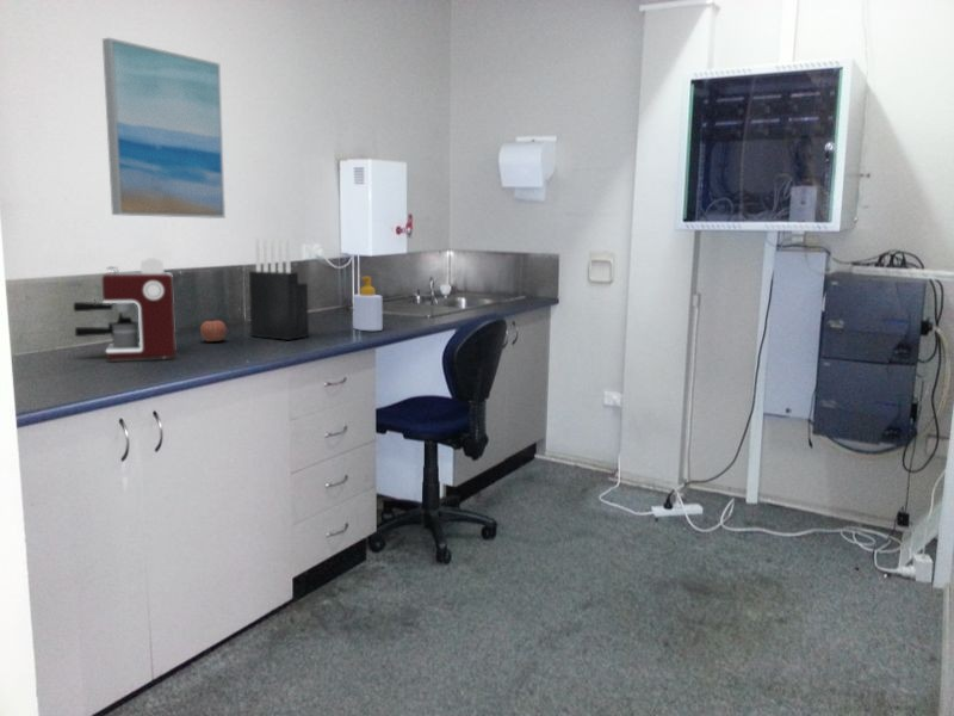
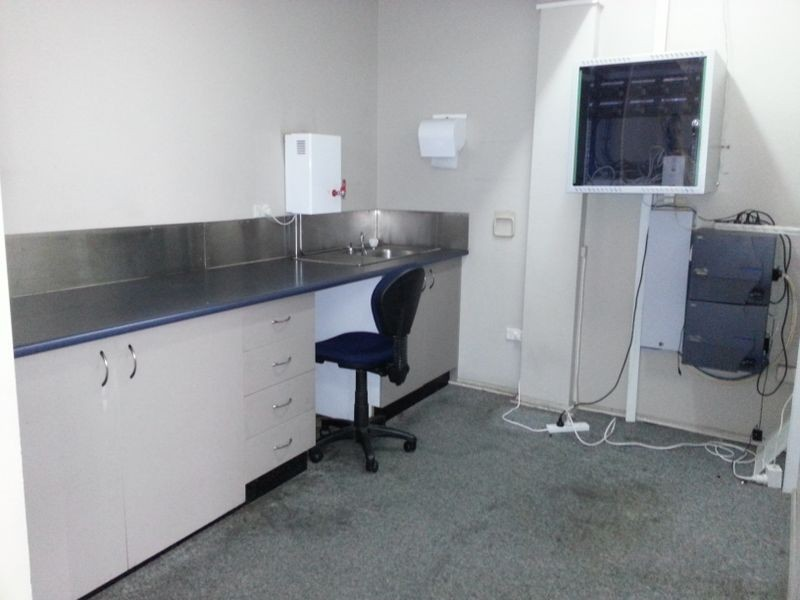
- soap bottle [352,276,384,332]
- coffee maker [72,257,176,360]
- knife block [248,237,310,341]
- wall art [101,37,227,220]
- apple [199,319,228,342]
